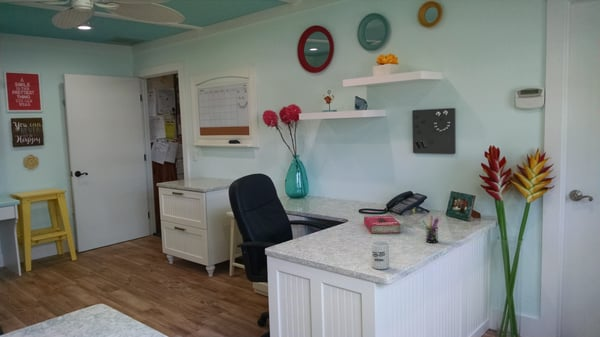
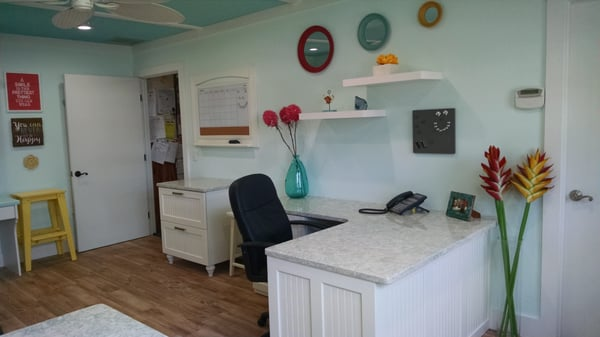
- book [363,215,402,234]
- pen holder [421,215,440,244]
- cup [371,241,390,270]
